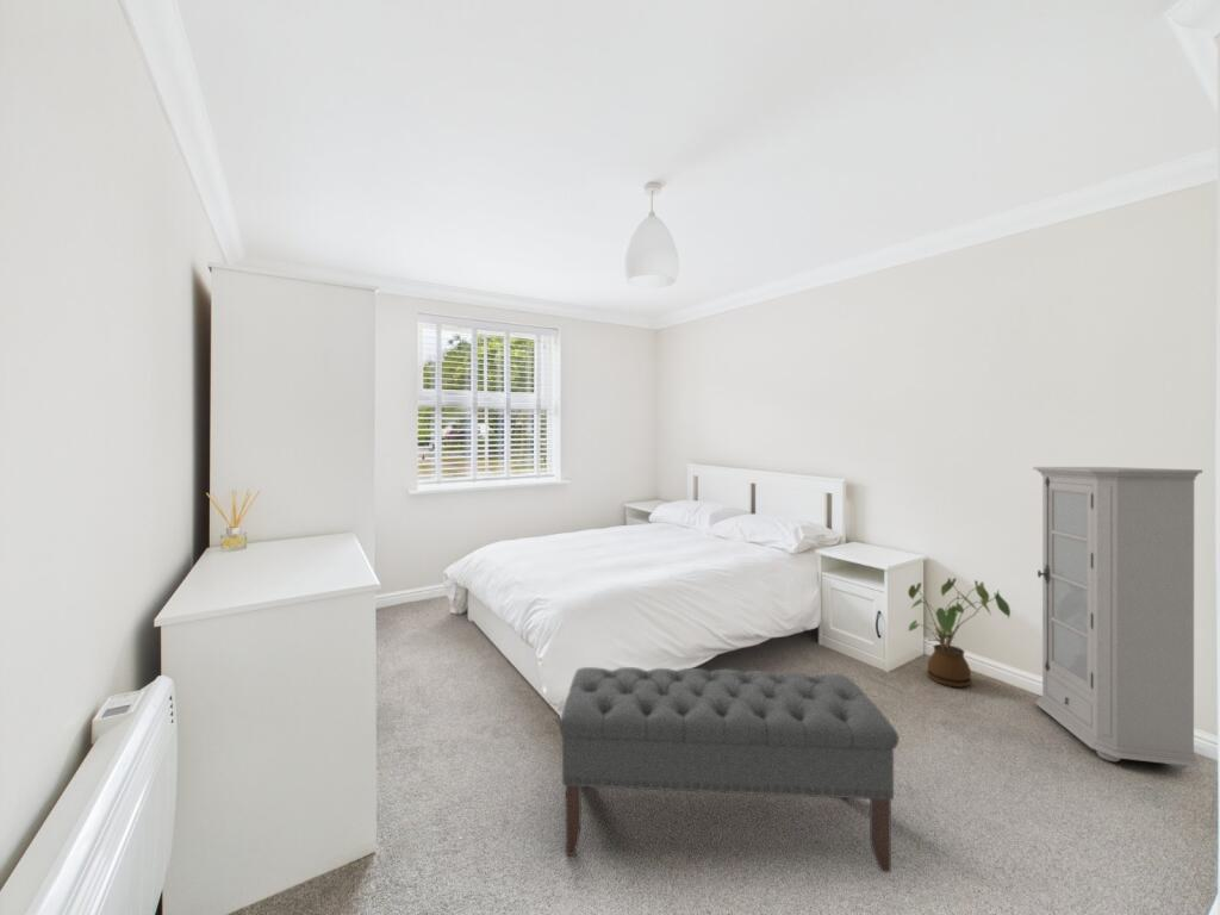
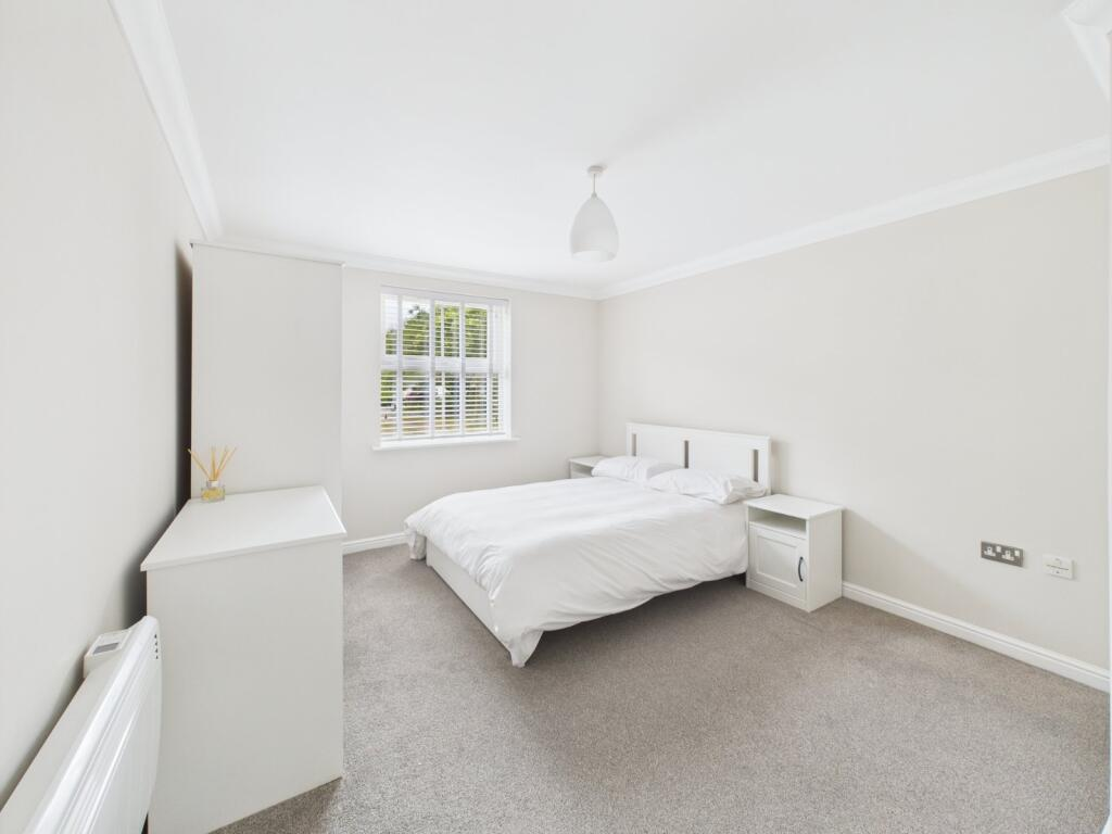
- cabinet [1032,466,1203,770]
- house plant [907,577,1012,689]
- bench [558,666,900,873]
